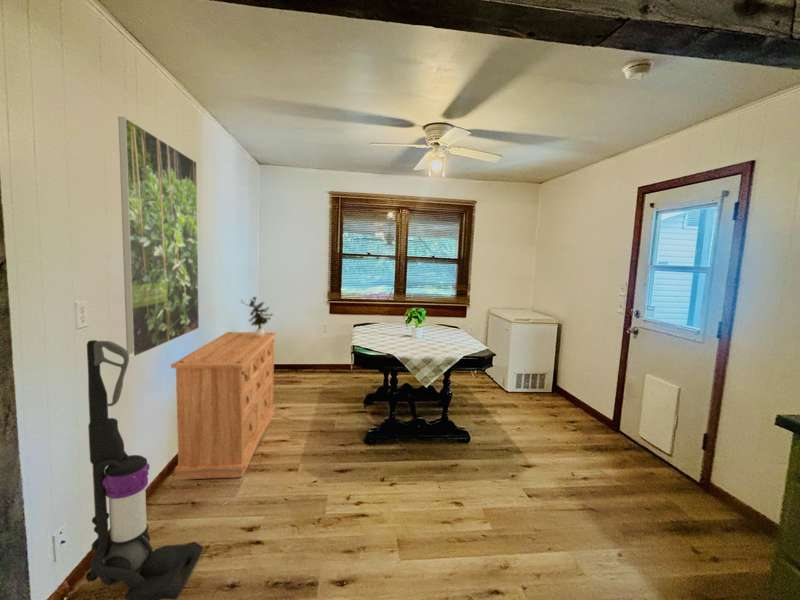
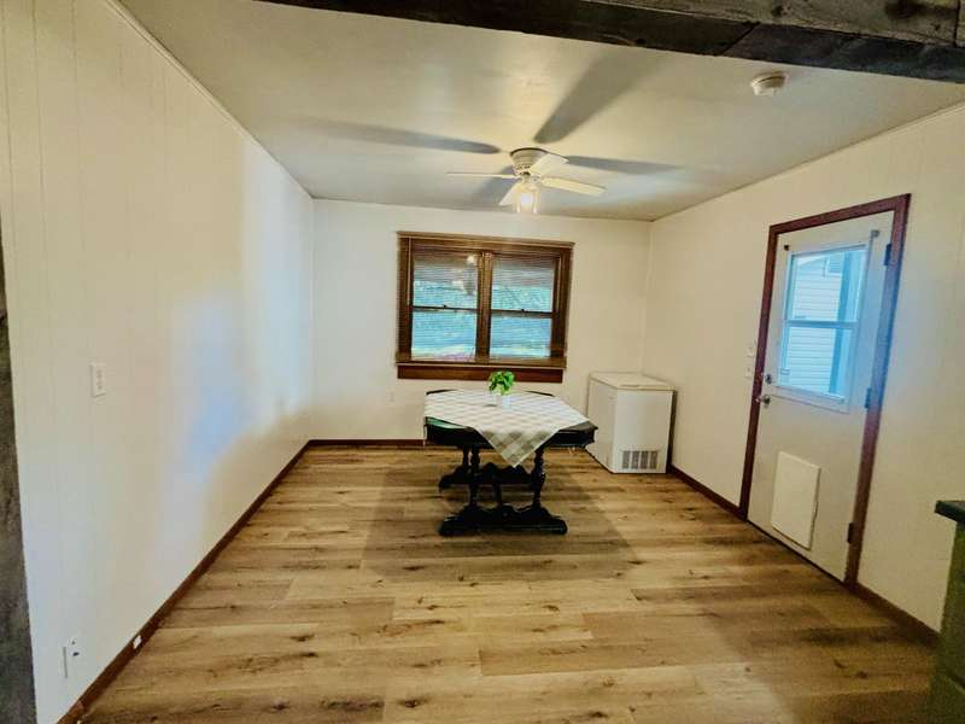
- potted plant [240,294,274,337]
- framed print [117,116,200,358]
- vacuum cleaner [85,339,204,600]
- dresser [170,331,277,481]
